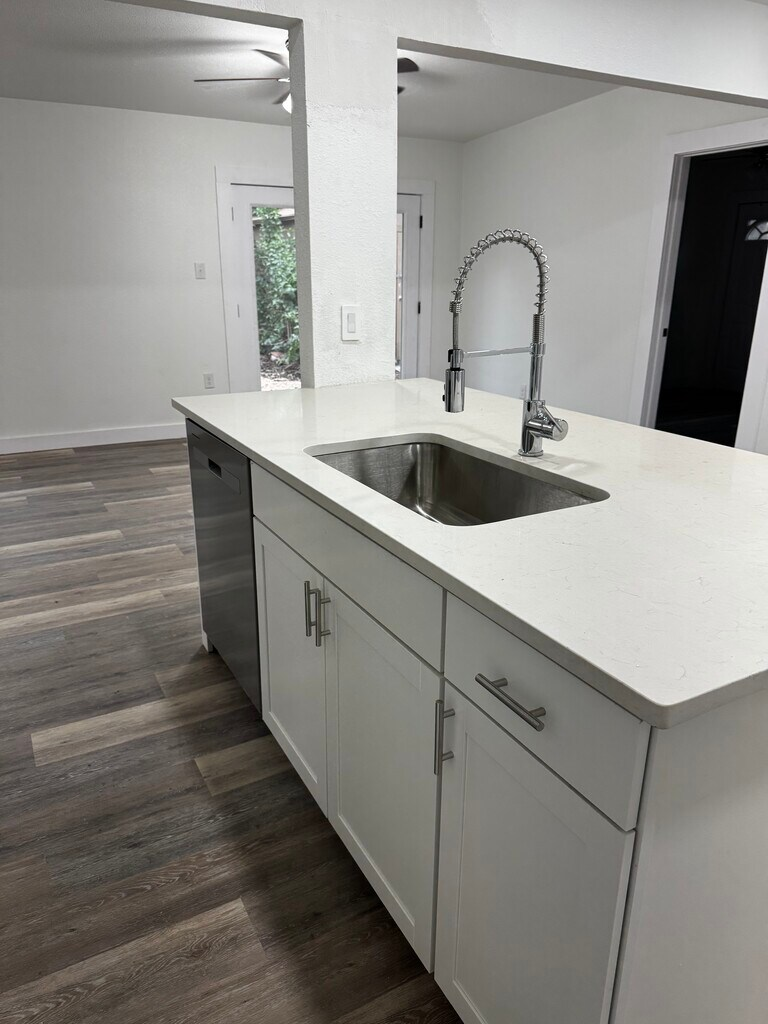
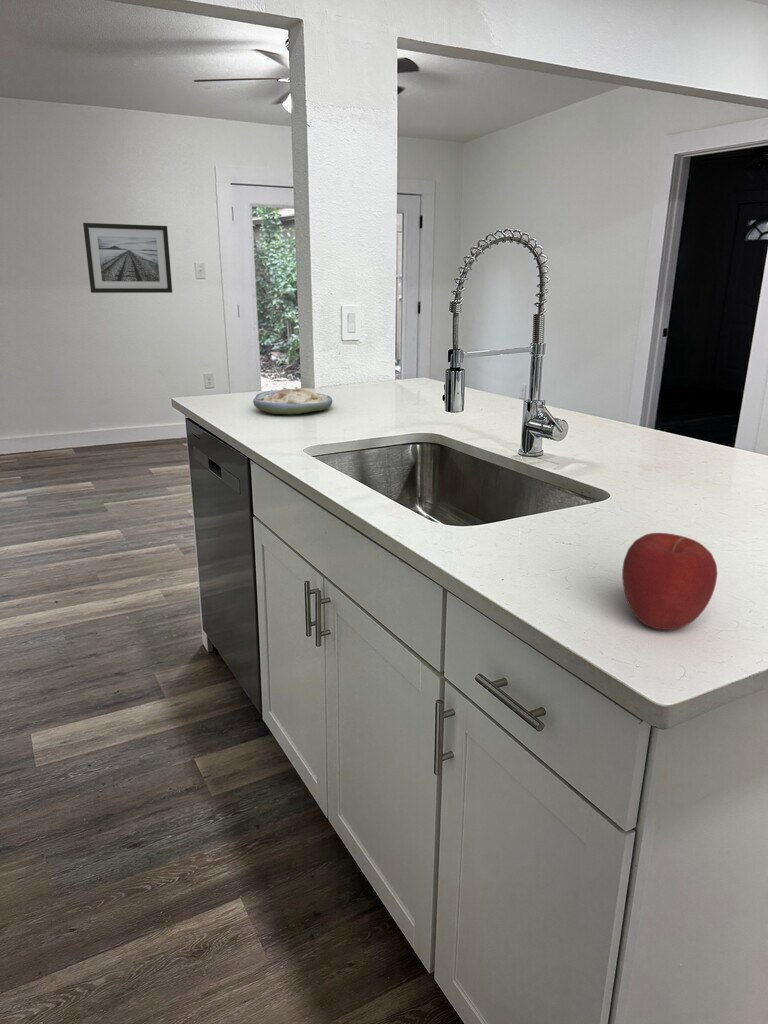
+ wall art [82,222,173,294]
+ apple [621,532,718,631]
+ soup [252,387,333,415]
